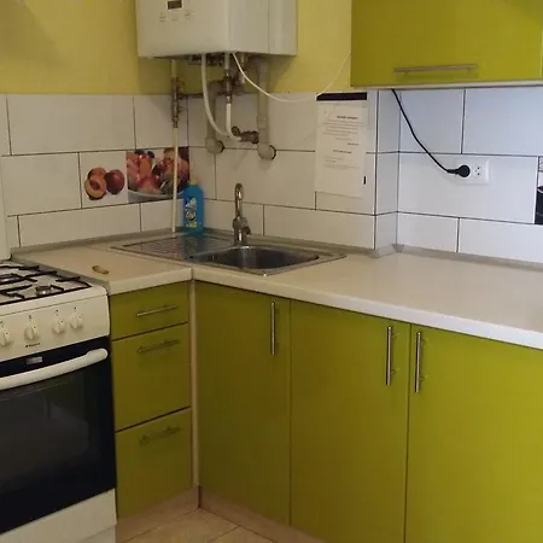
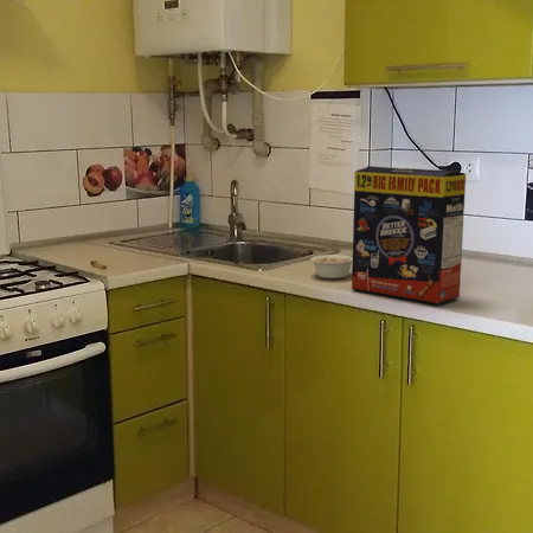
+ cereal box [351,165,467,306]
+ legume [309,253,353,280]
